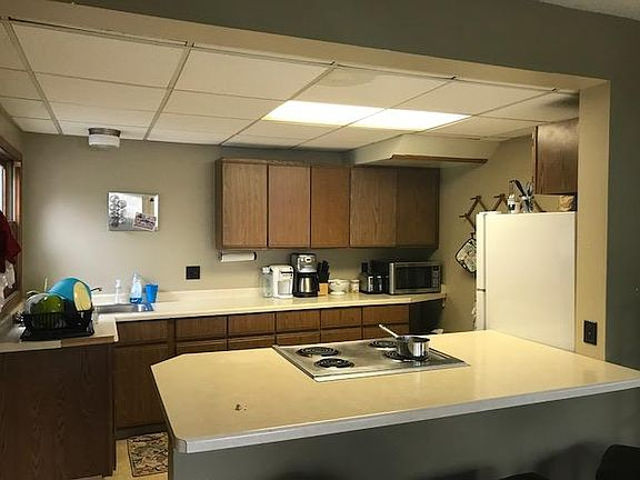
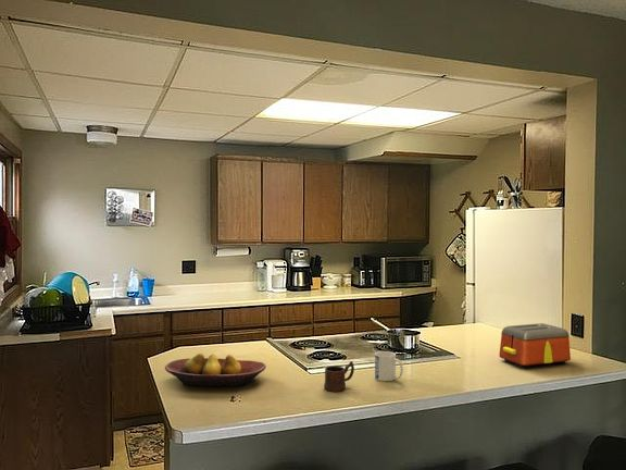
+ mug [323,360,355,393]
+ toaster [498,322,572,369]
+ fruit bowl [164,352,267,387]
+ mug [374,350,404,382]
